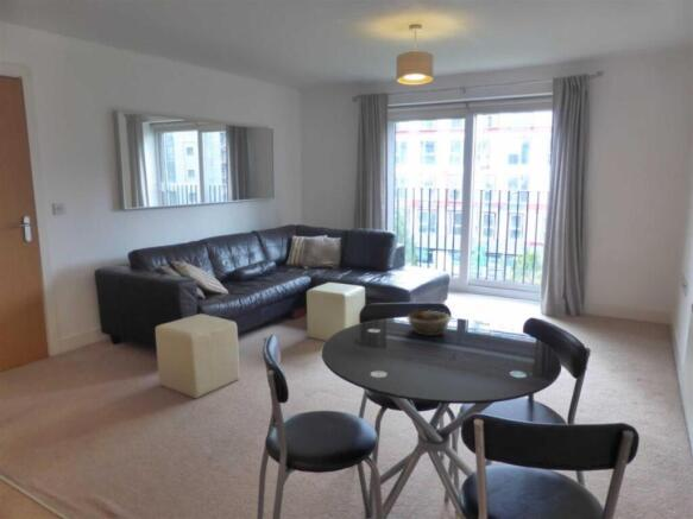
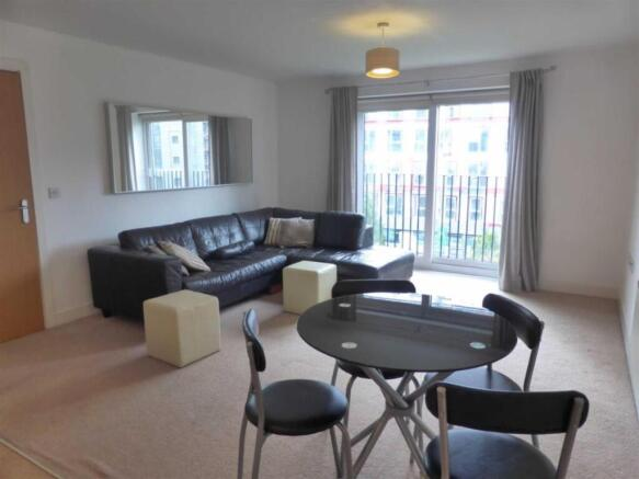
- succulent planter [405,308,452,337]
